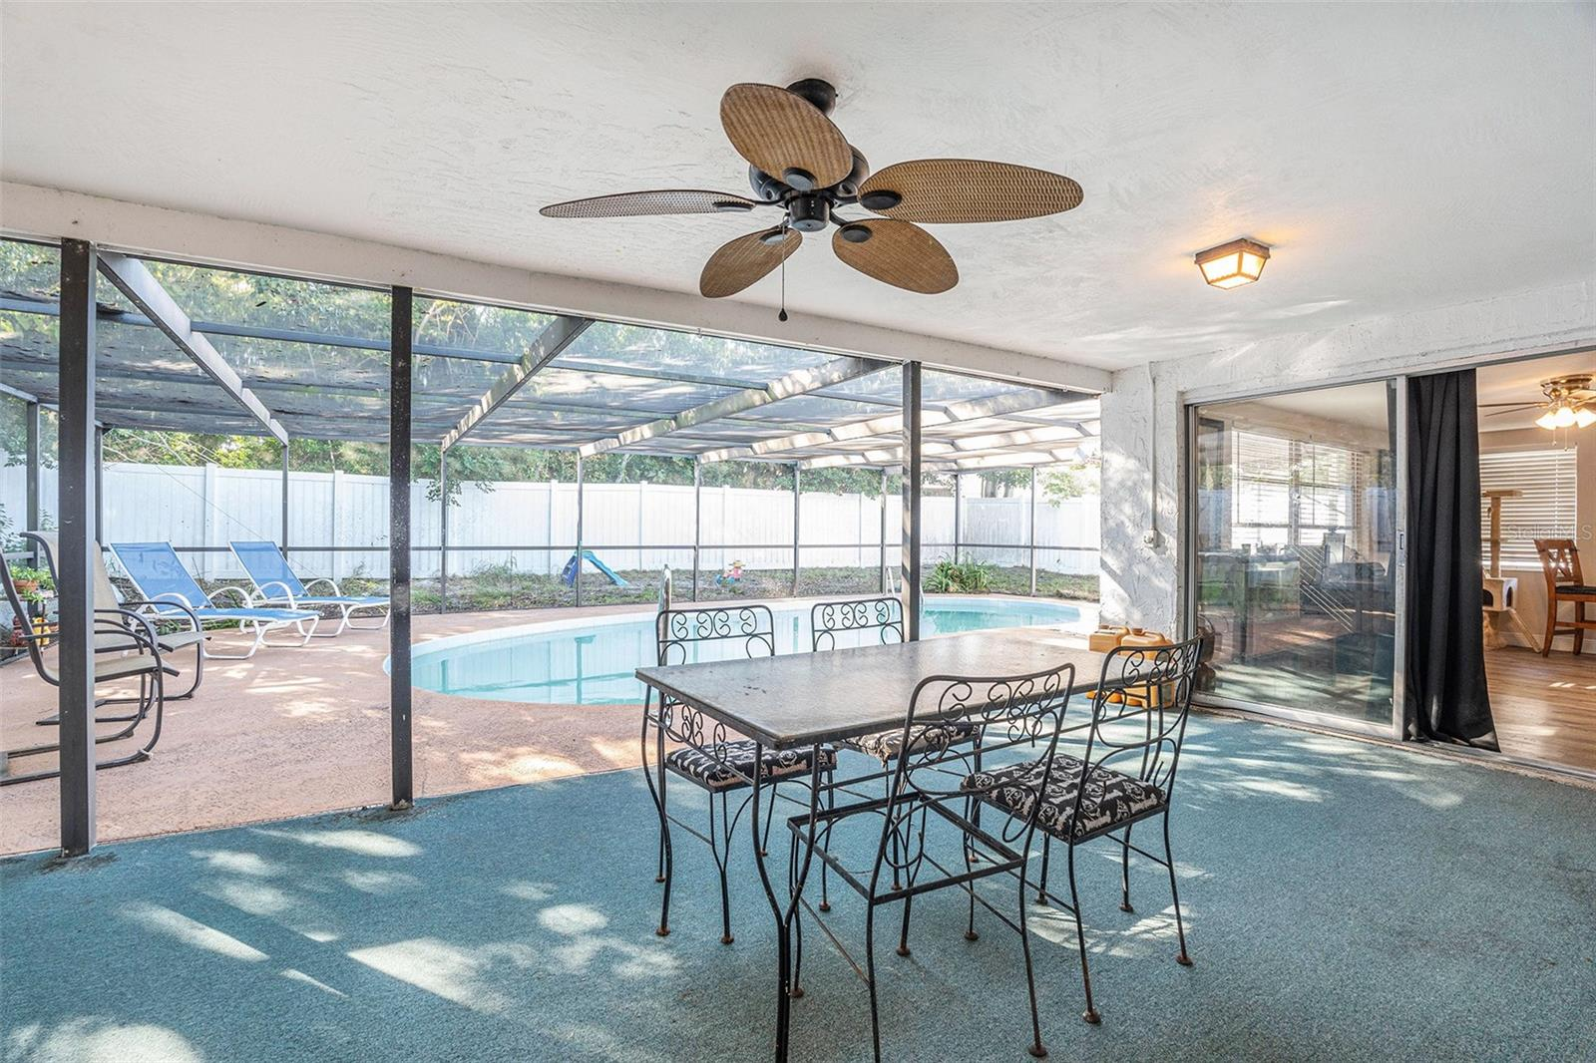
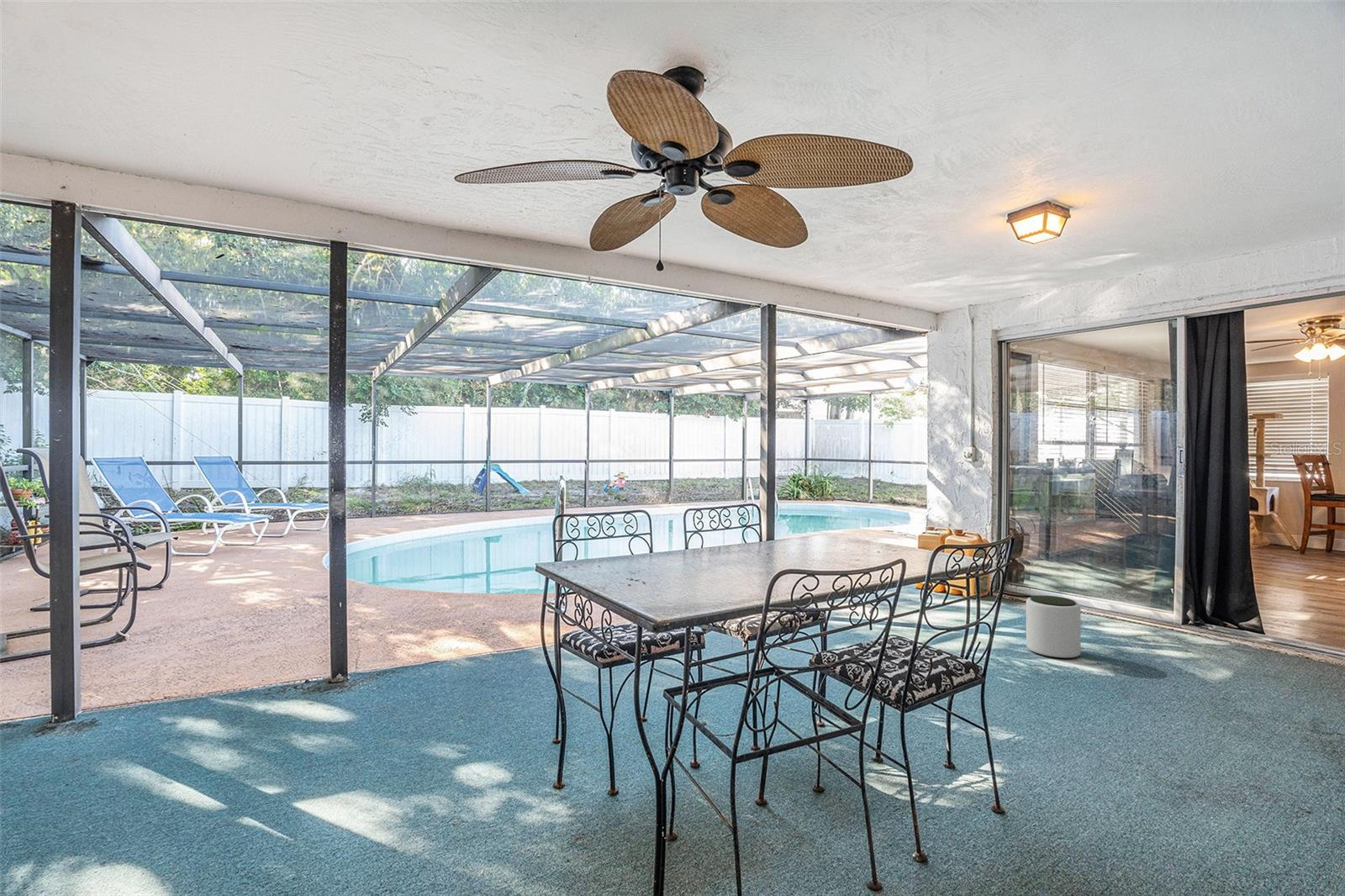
+ plant pot [1026,594,1081,659]
